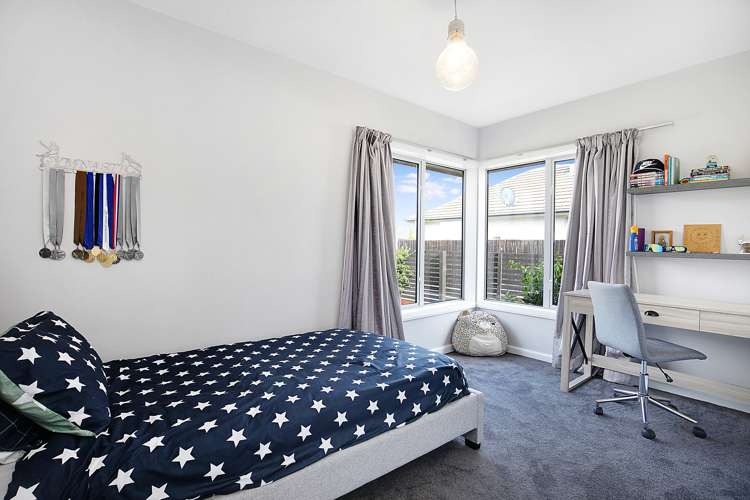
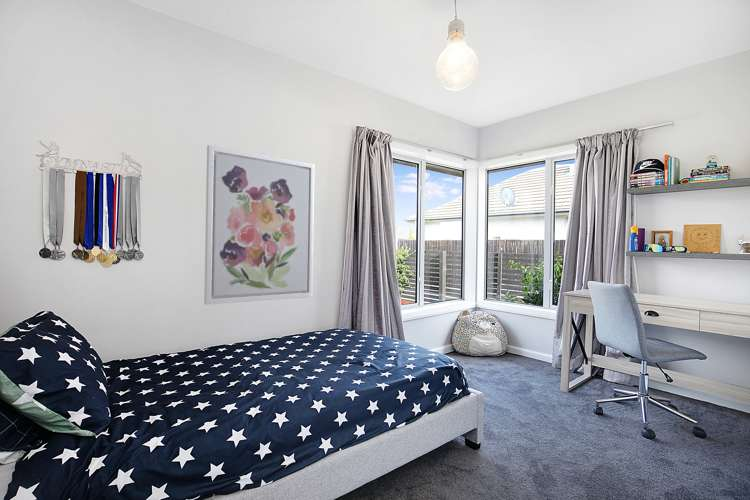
+ wall art [203,144,316,306]
